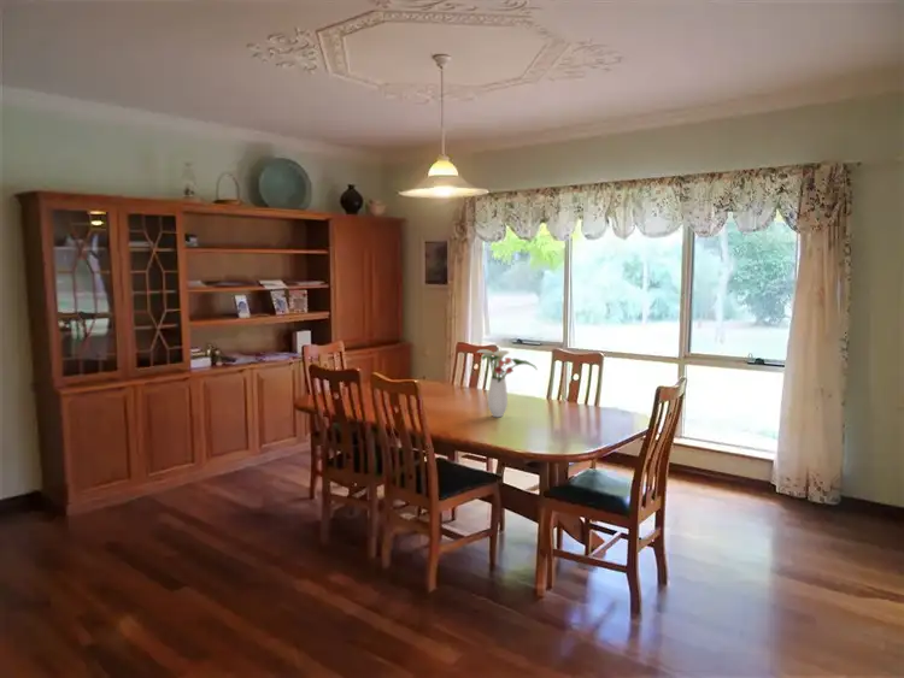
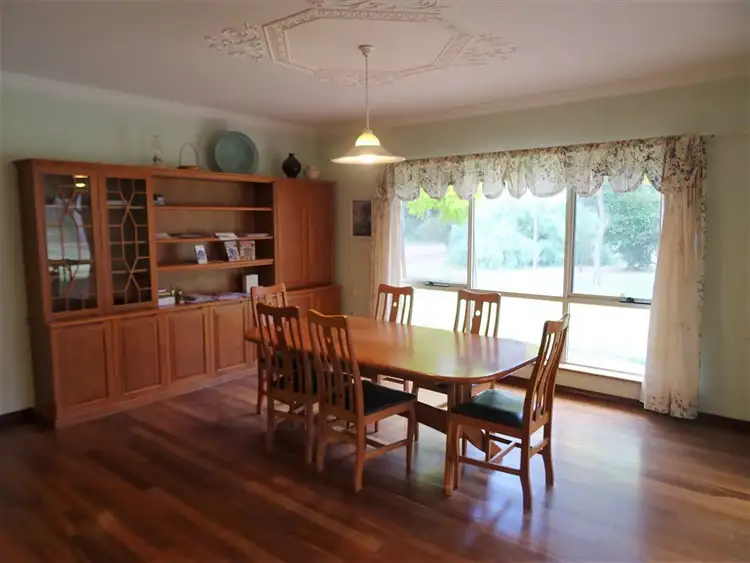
- flower arrangement [475,348,539,418]
